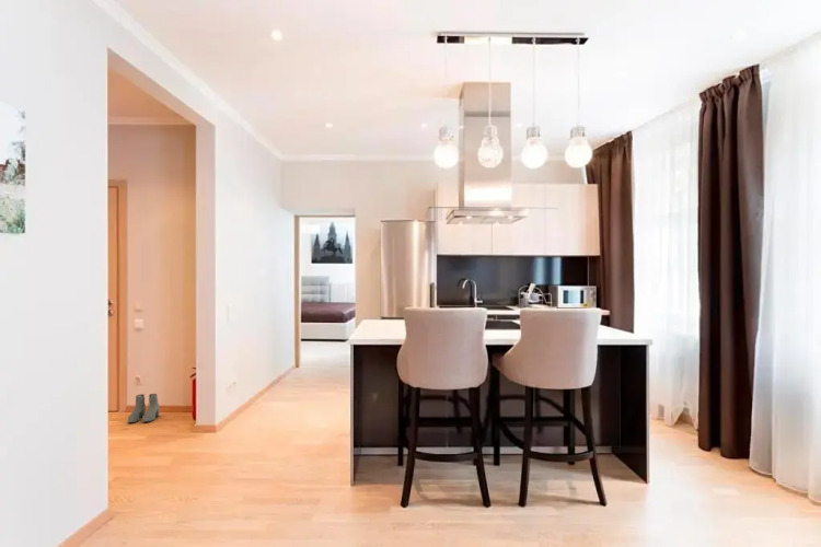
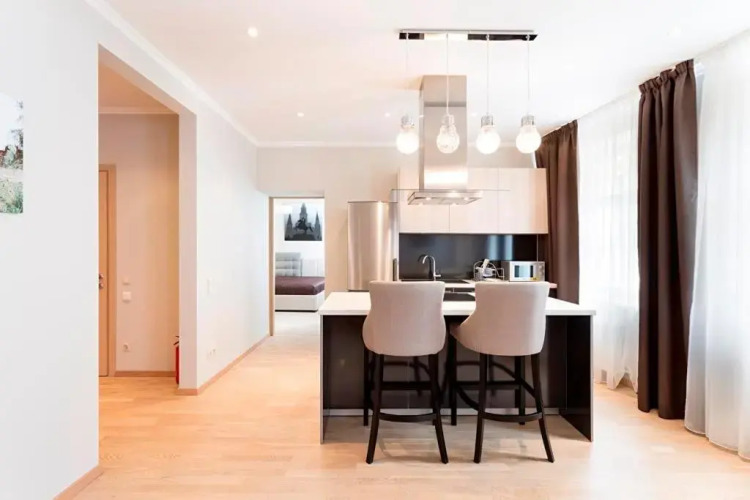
- boots [127,393,161,423]
